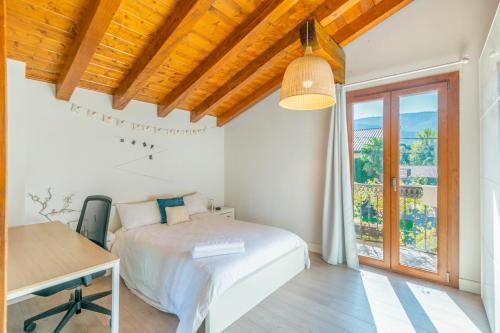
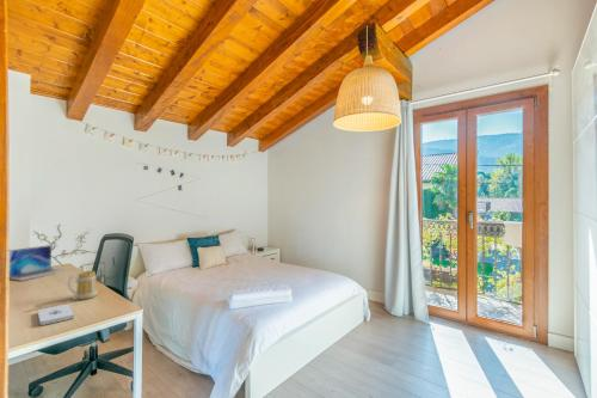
+ laptop [8,244,69,282]
+ notepad [37,304,75,326]
+ mug [67,270,98,301]
